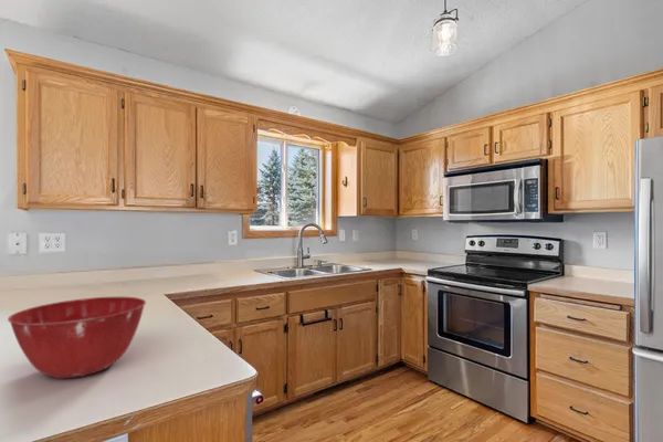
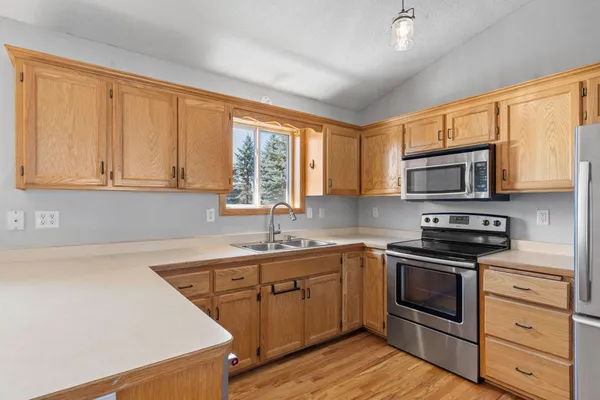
- mixing bowl [7,296,147,379]
